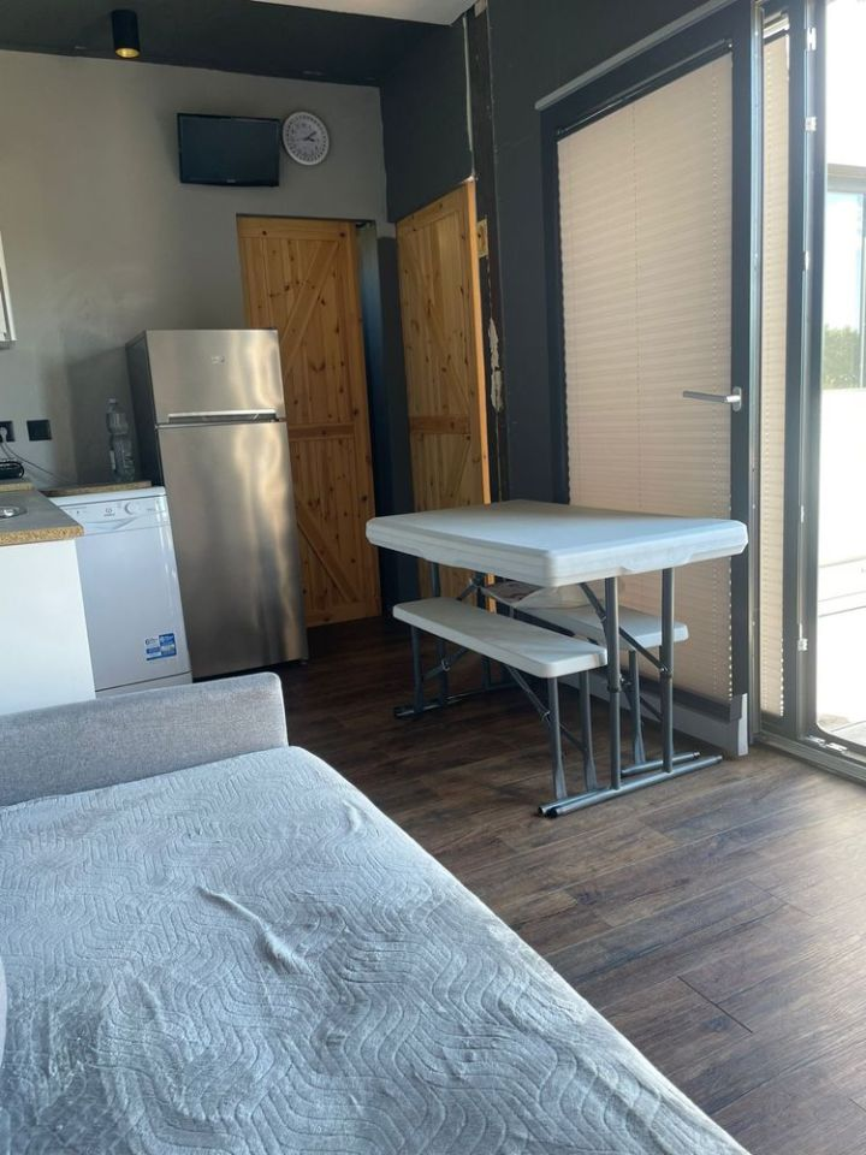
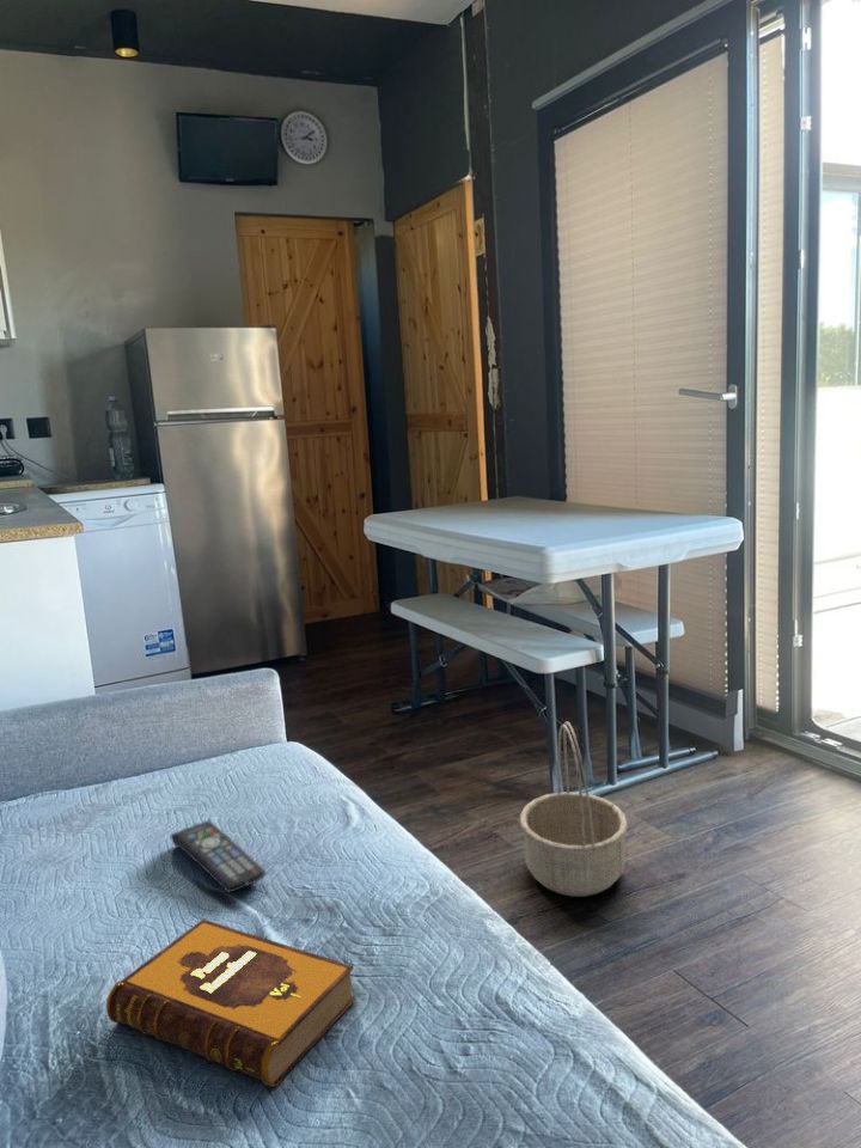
+ basket [519,720,629,898]
+ remote control [169,819,267,893]
+ hardback book [105,918,358,1087]
